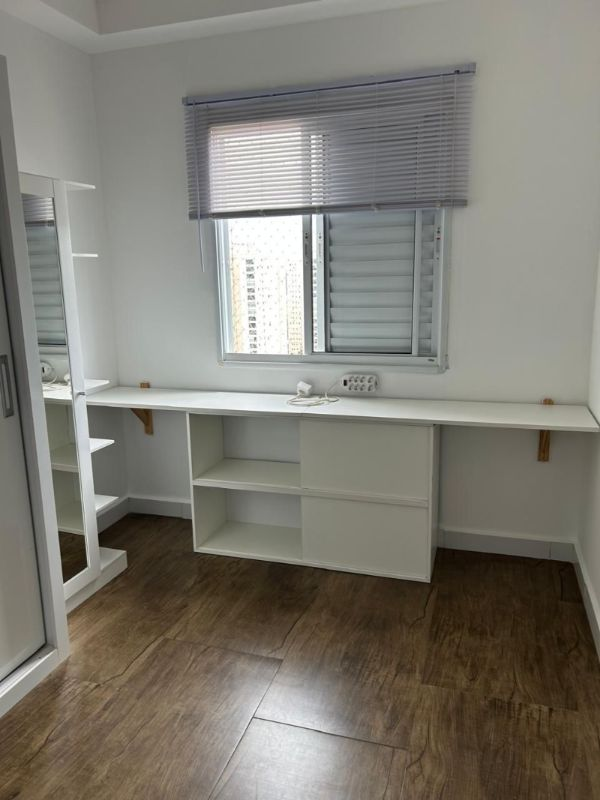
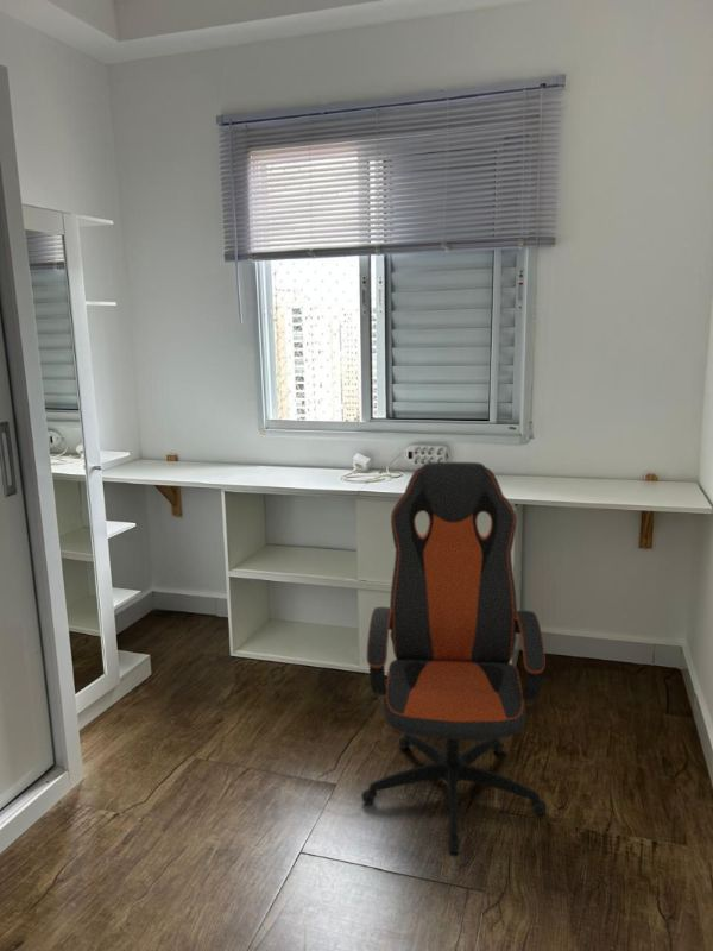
+ office chair [360,461,548,854]
